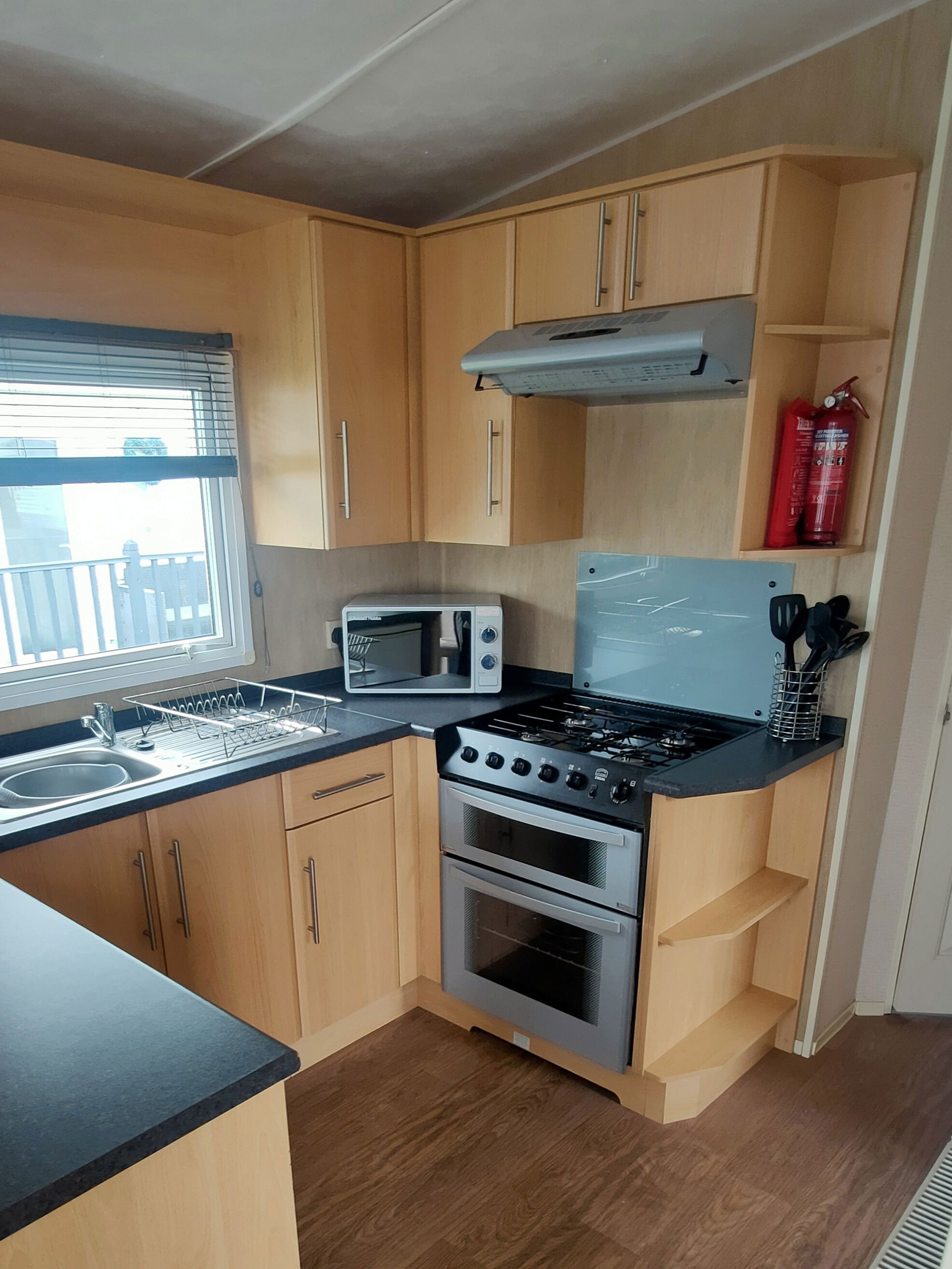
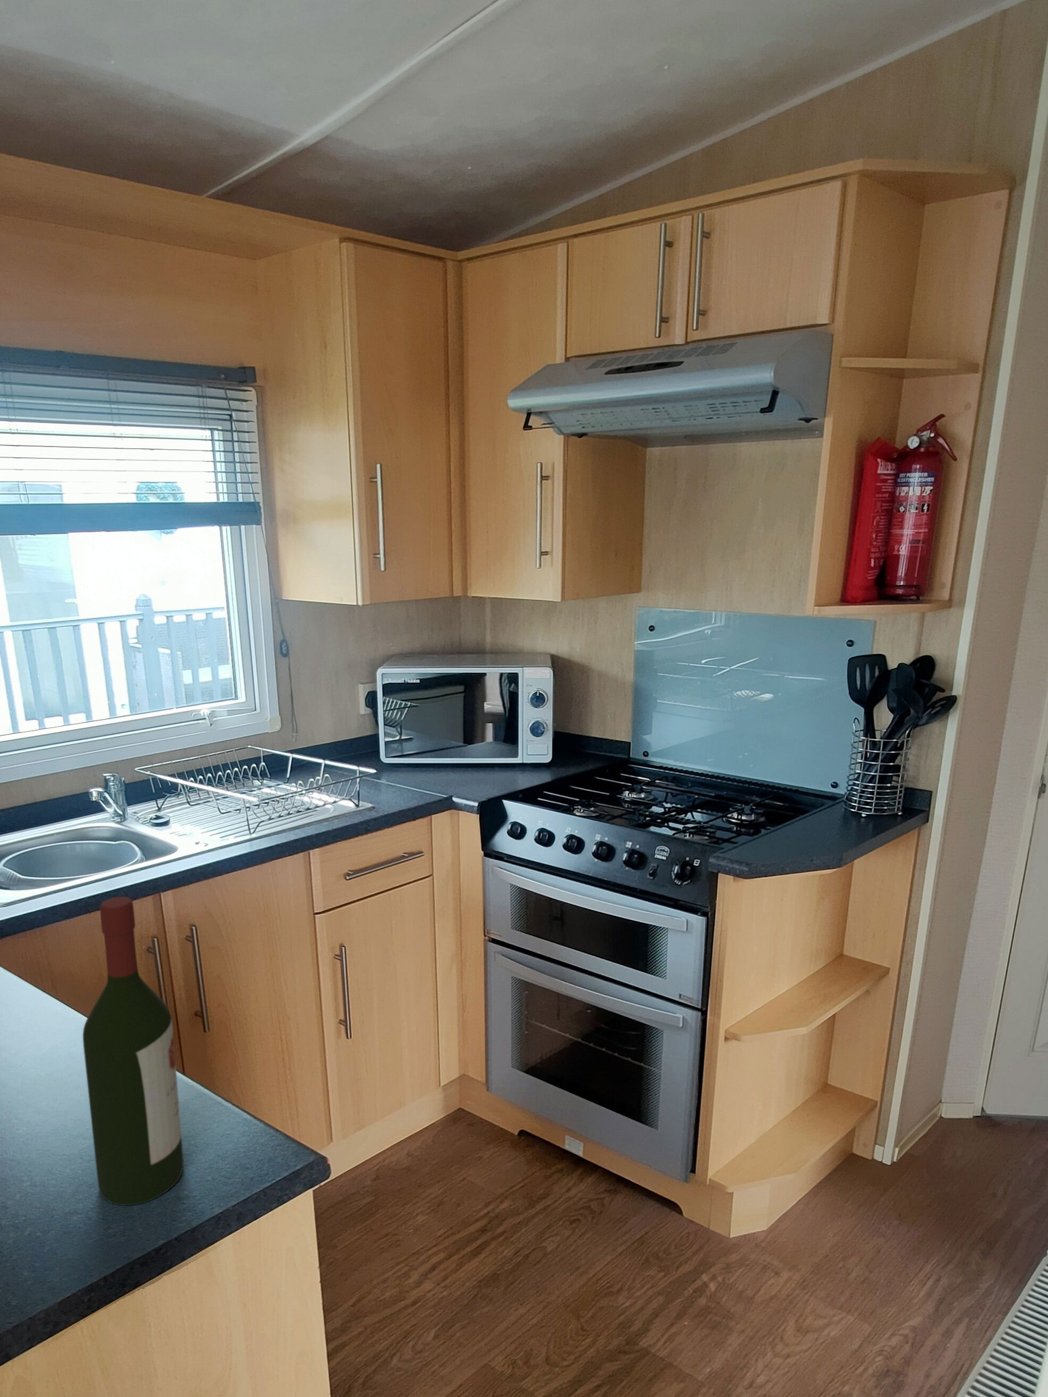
+ wine bottle [83,896,184,1205]
